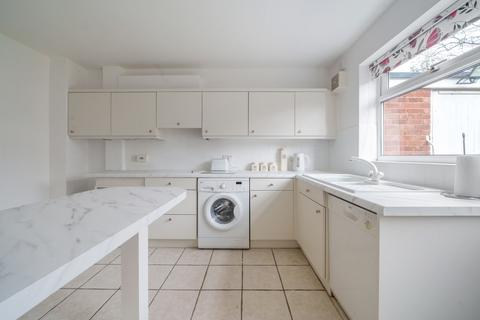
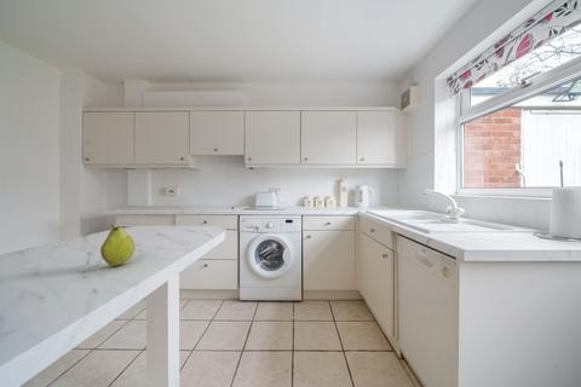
+ fruit [99,224,136,267]
